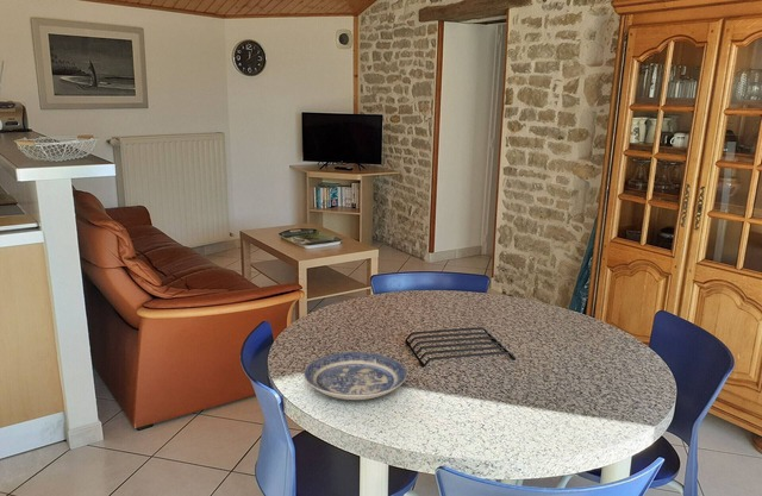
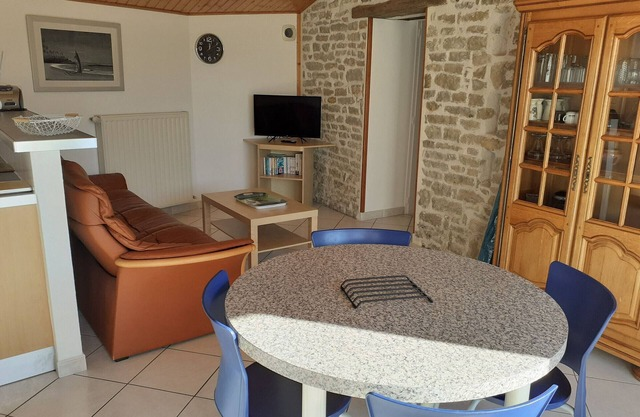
- plate [302,351,407,401]
